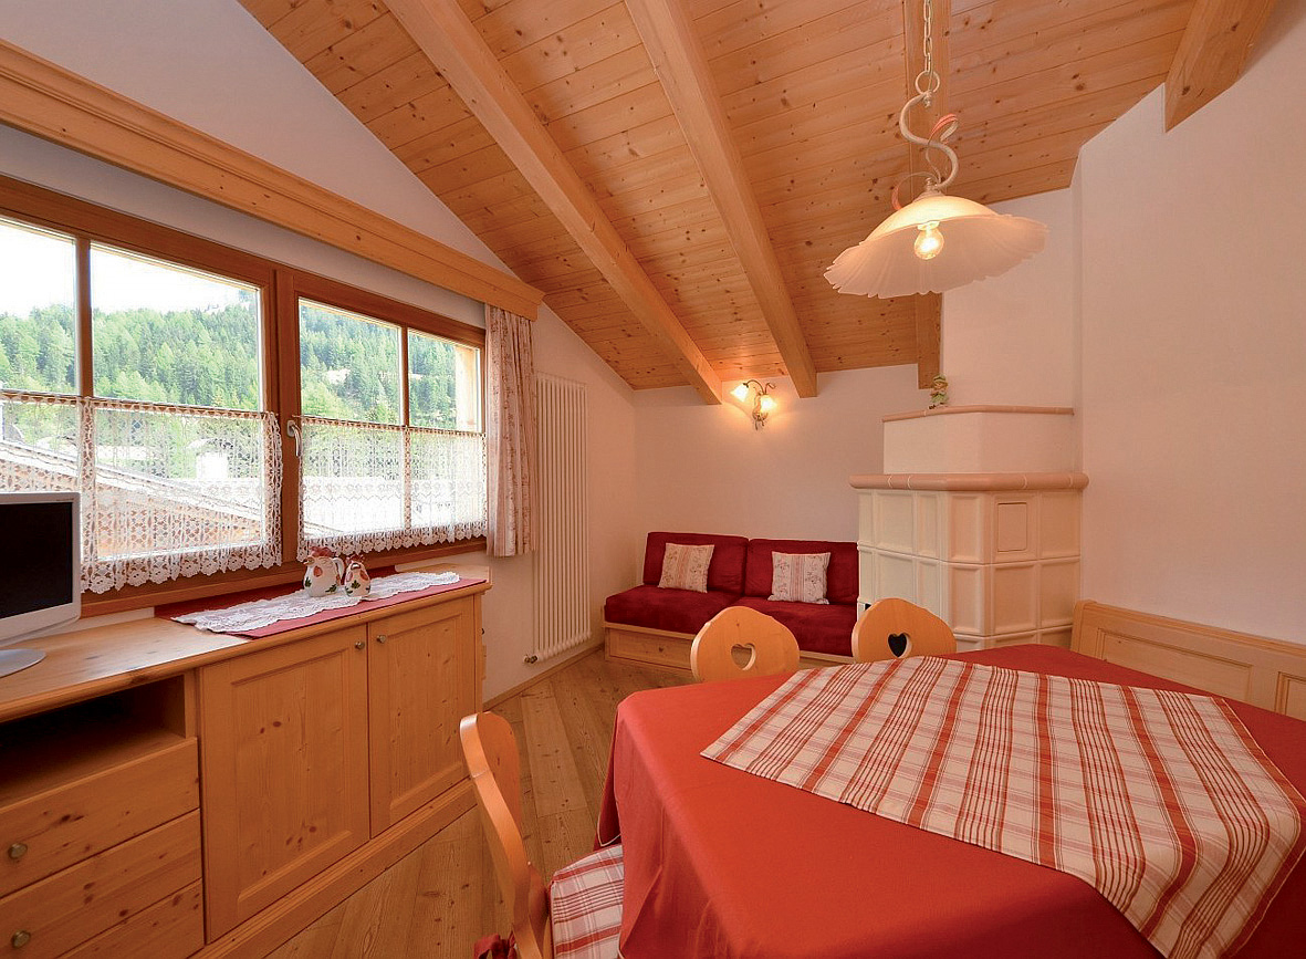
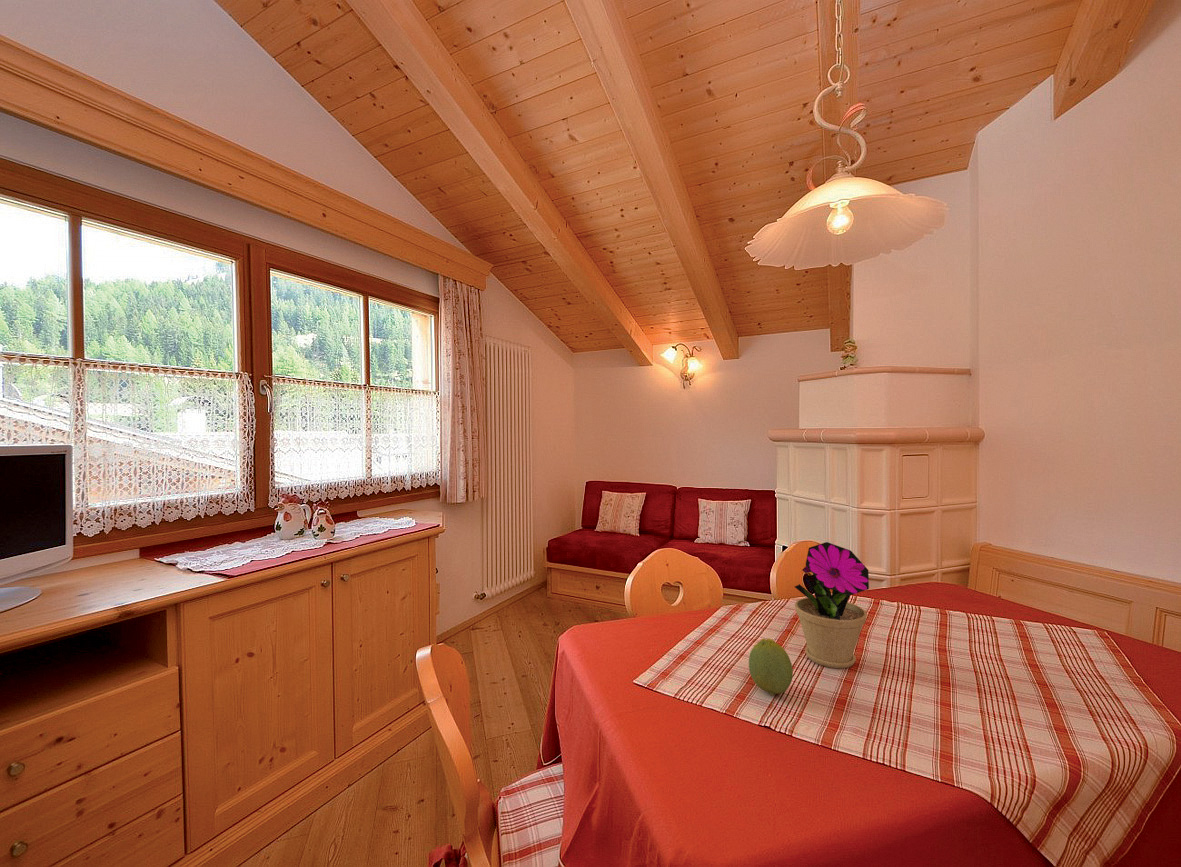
+ flower pot [794,541,870,669]
+ fruit [748,638,794,697]
